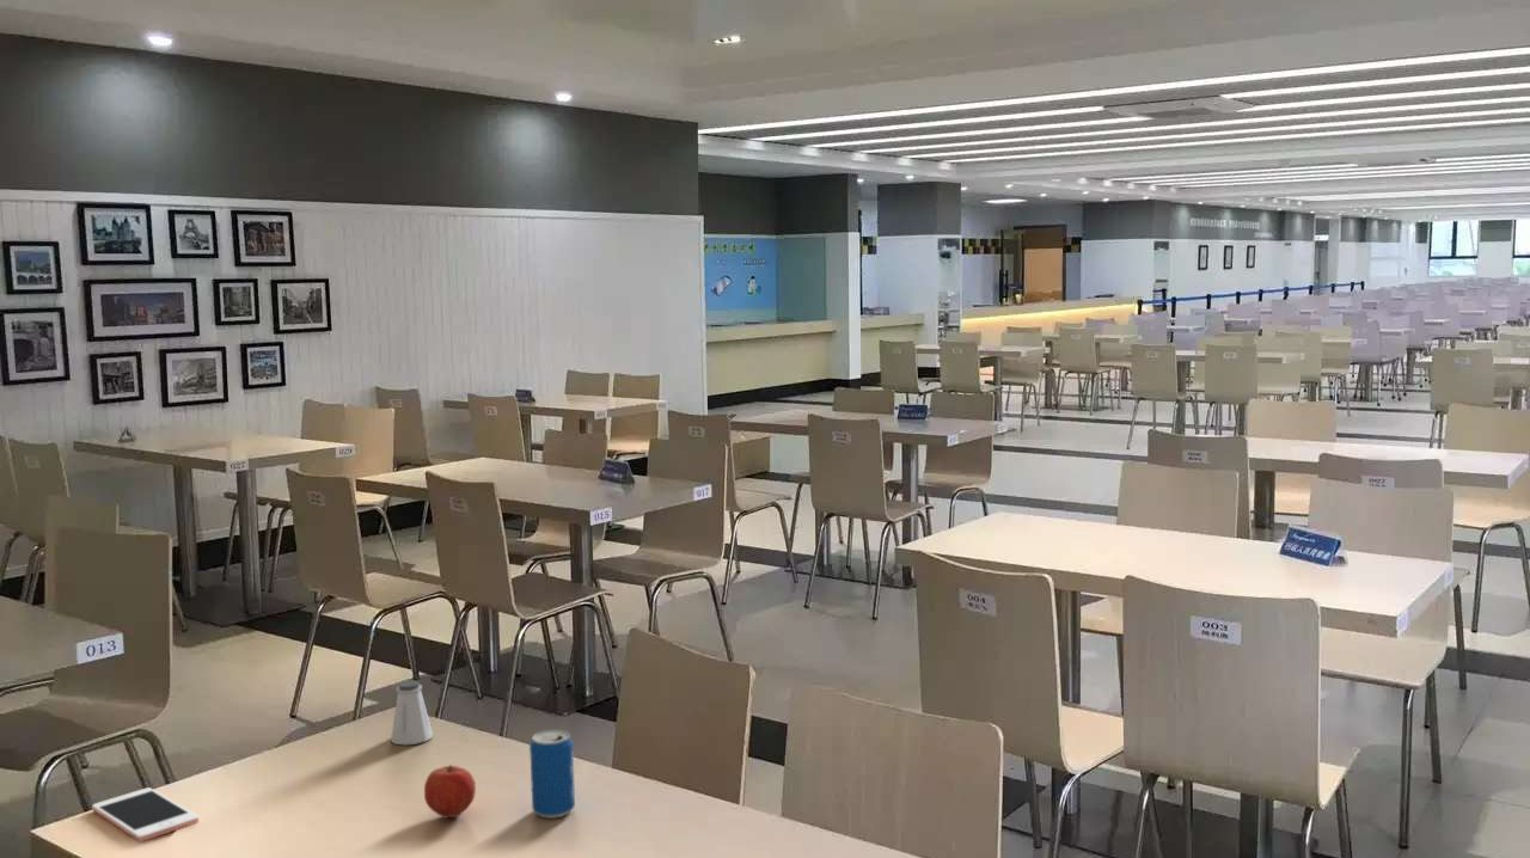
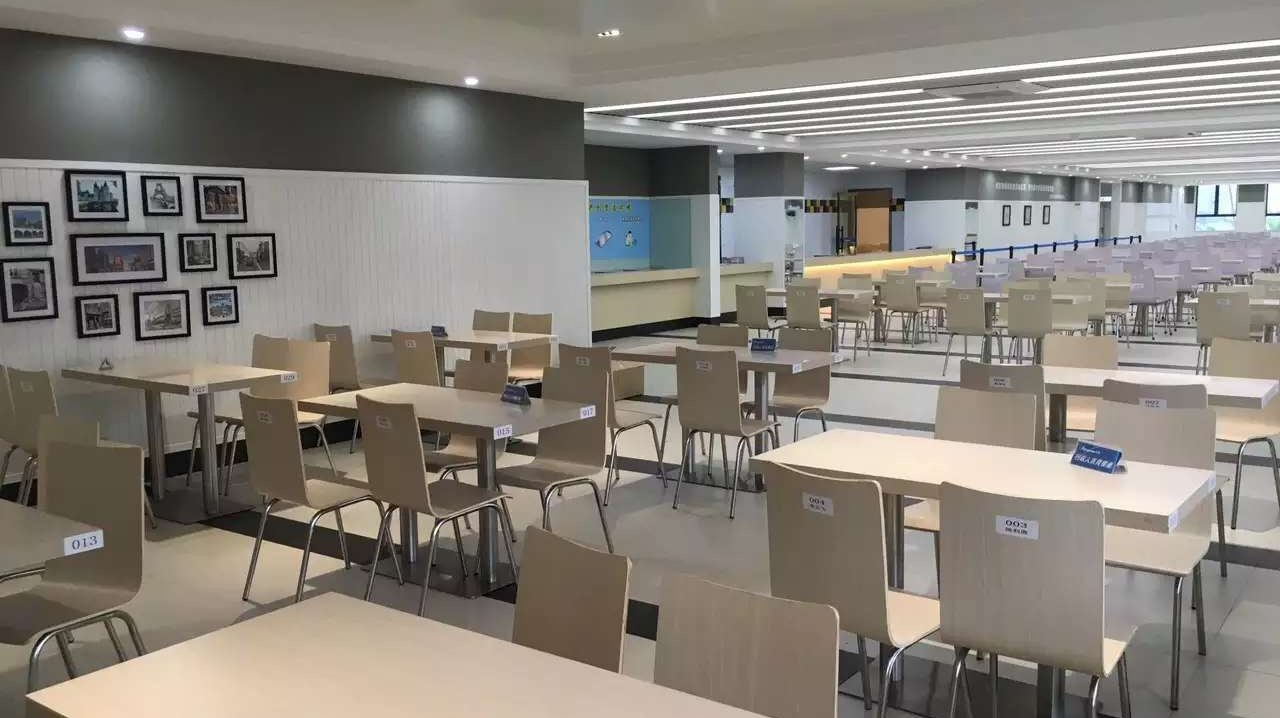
- apple [423,764,477,819]
- beverage can [528,729,576,820]
- cell phone [91,786,200,842]
- saltshaker [390,680,434,746]
